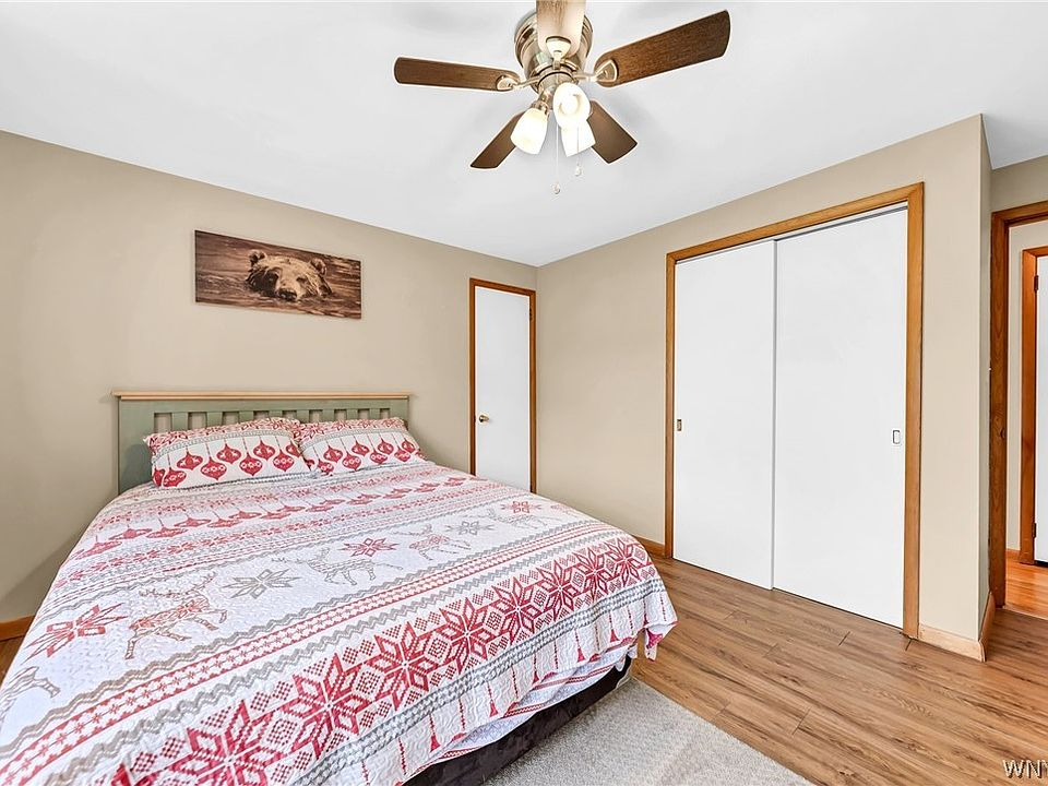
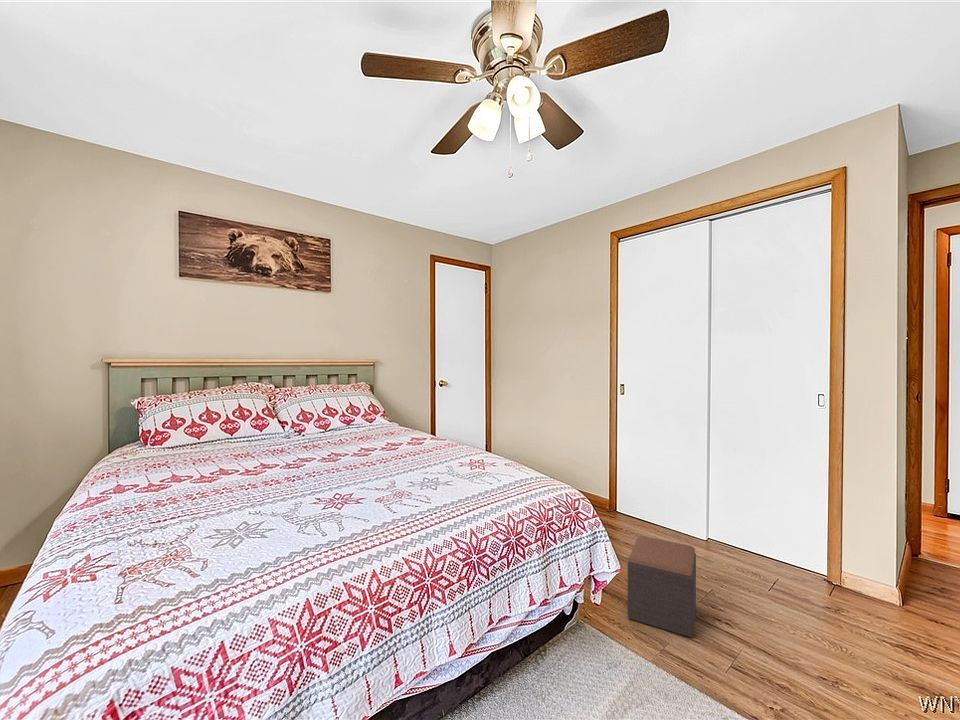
+ footstool [627,535,697,638]
